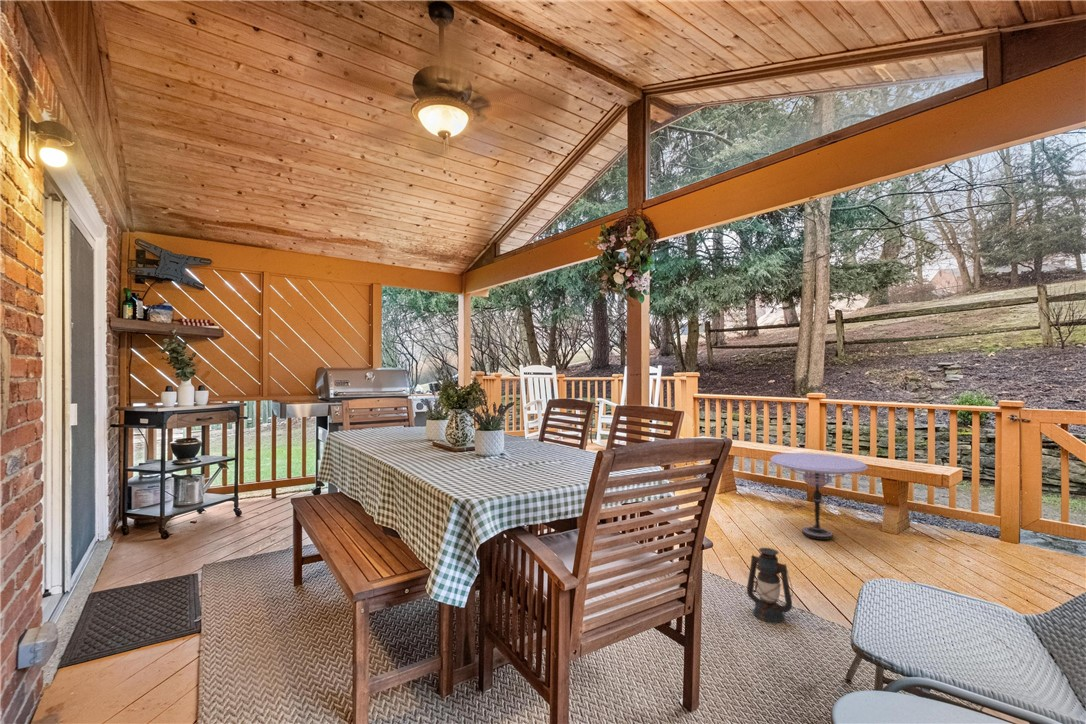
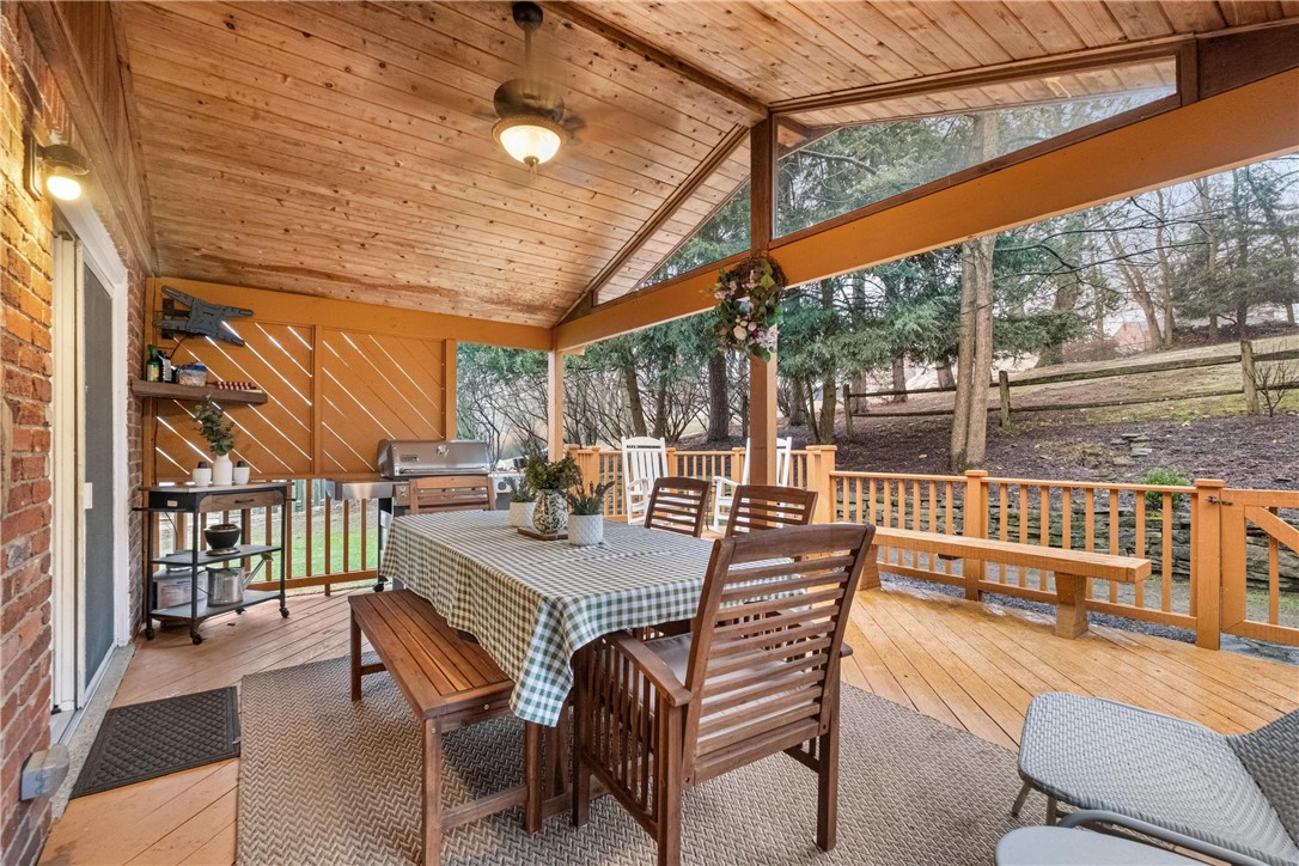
- lantern [746,547,794,624]
- side table [769,452,869,541]
